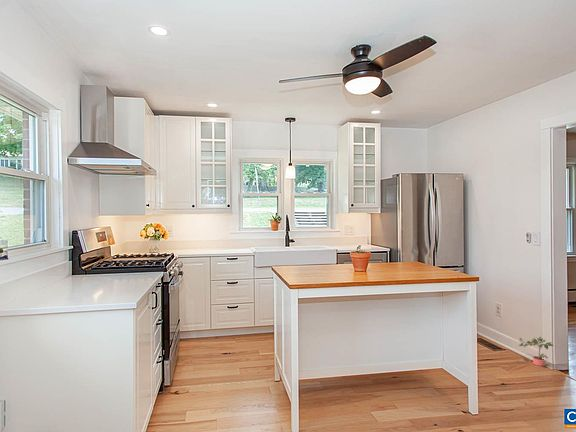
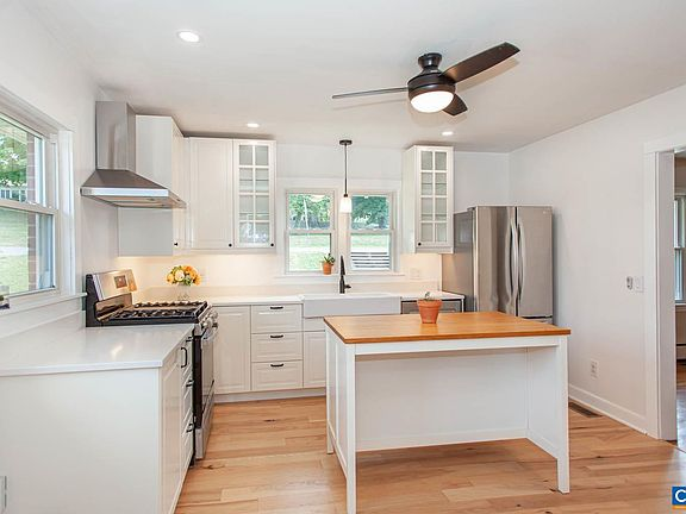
- potted plant [518,336,554,368]
